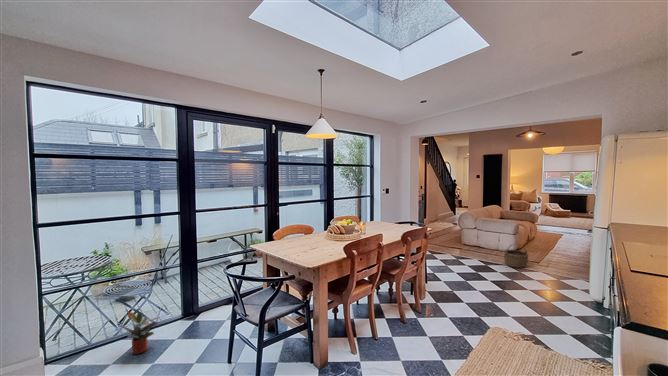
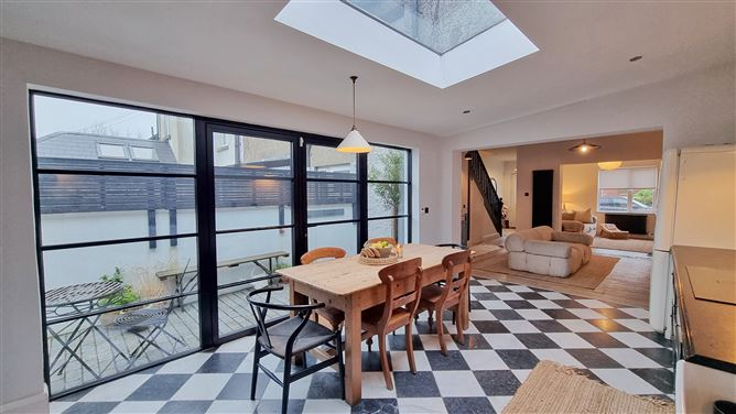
- wicker basket [503,243,529,268]
- potted plant [118,310,160,355]
